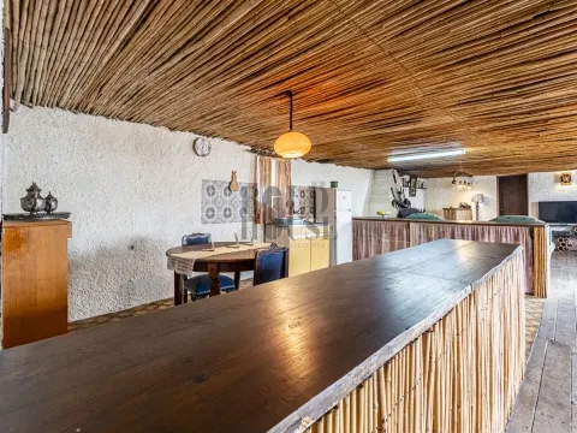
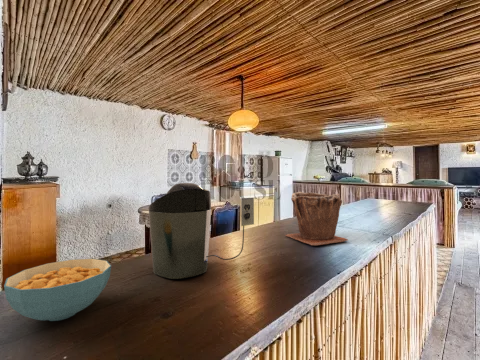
+ plant pot [285,191,349,246]
+ cereal bowl [3,258,112,322]
+ coffee maker [148,182,255,280]
